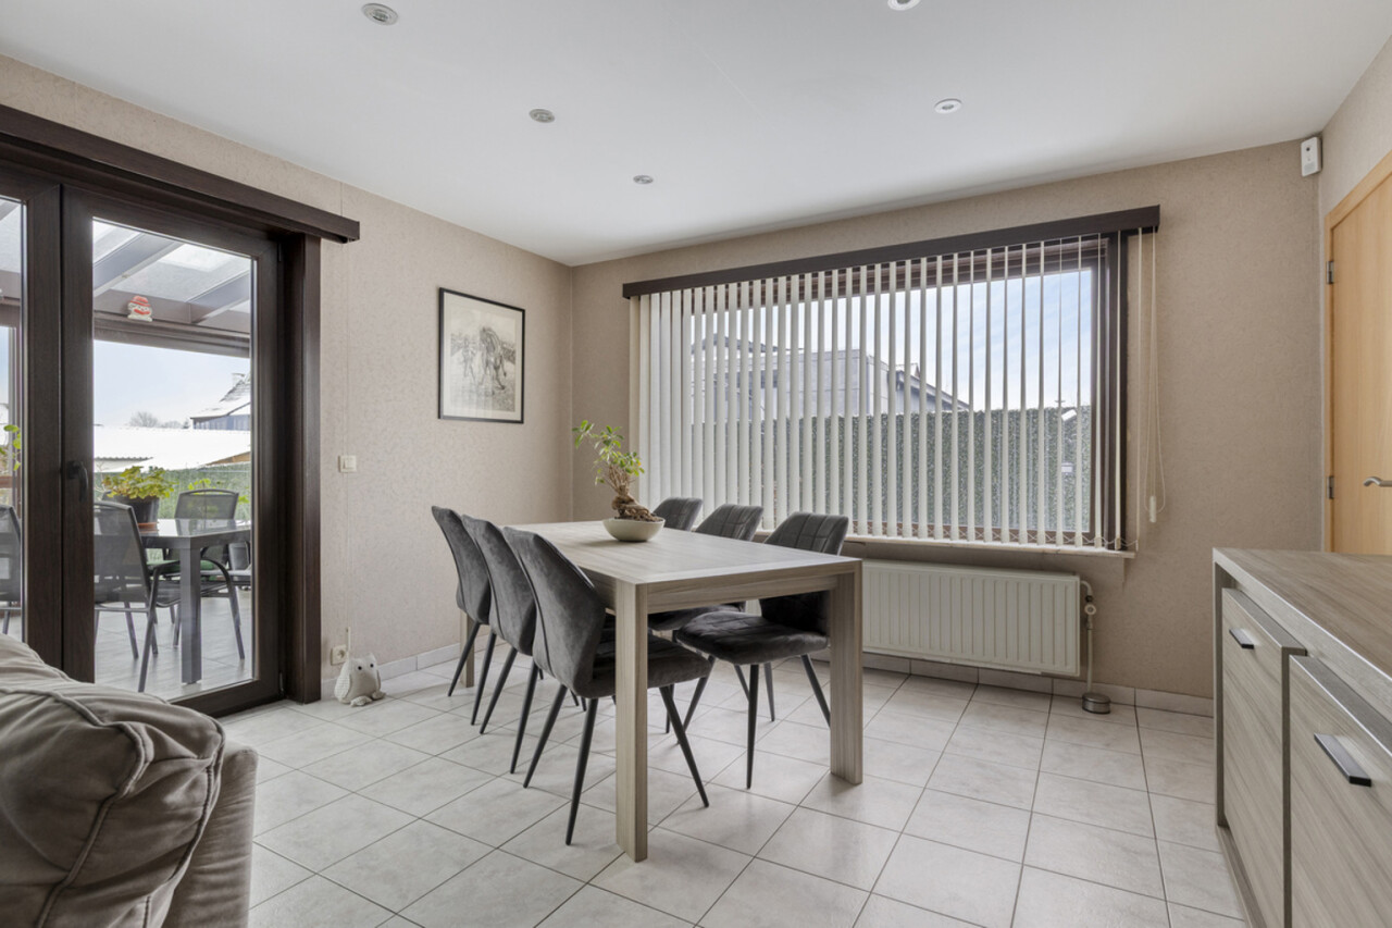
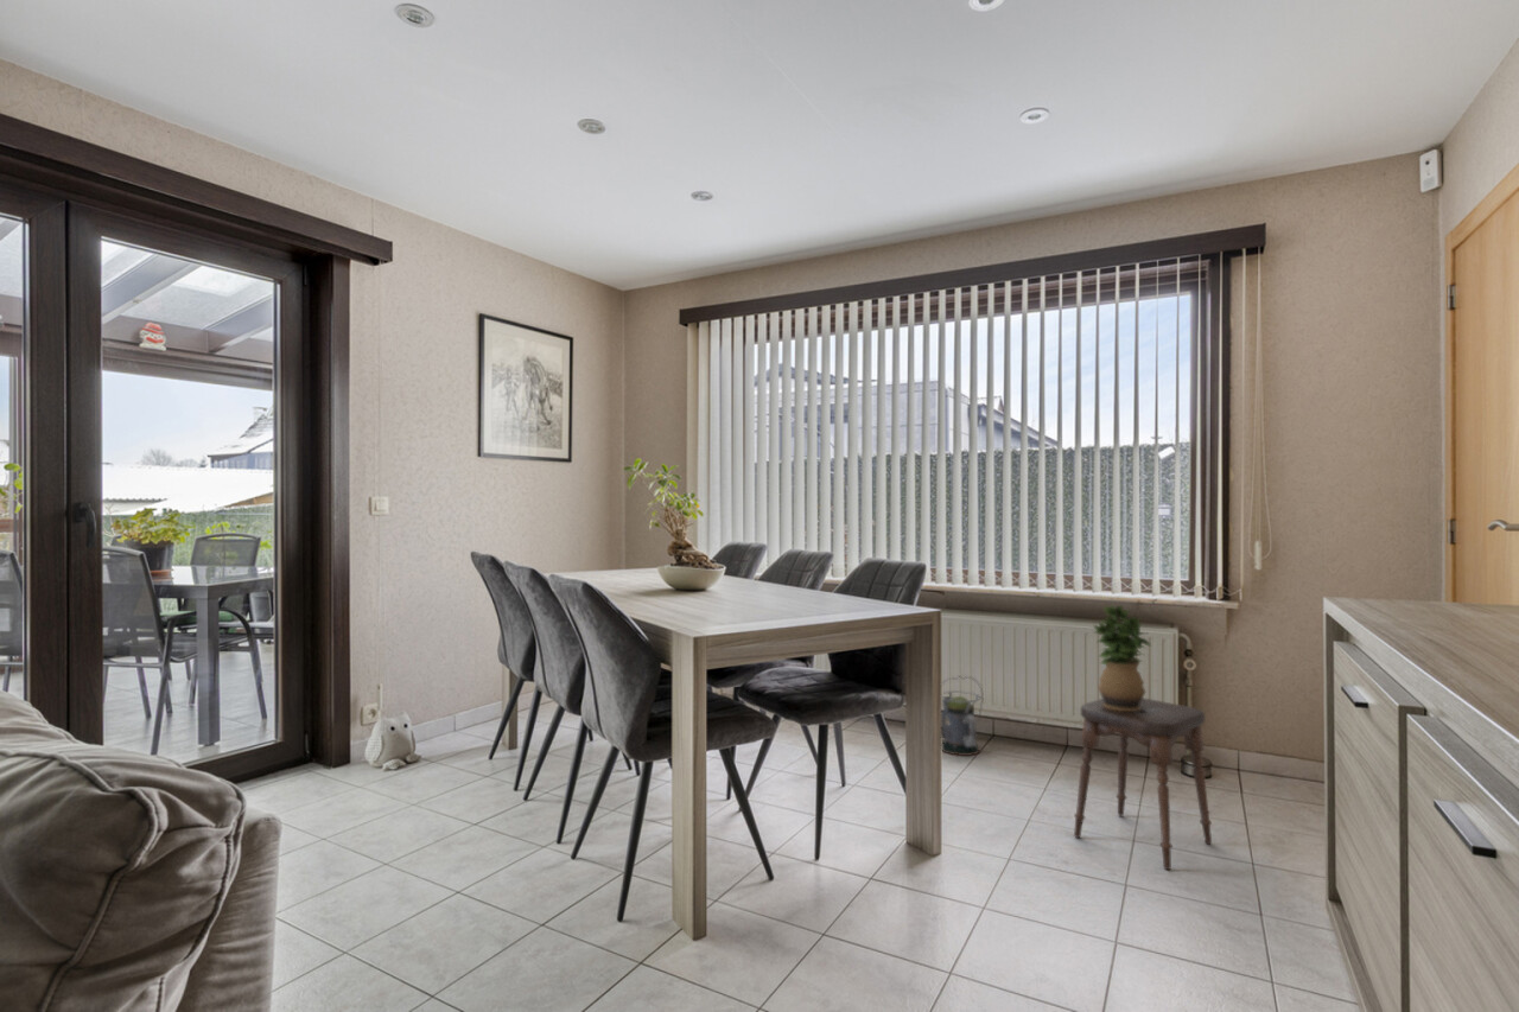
+ lantern [941,674,985,757]
+ potted plant [1092,604,1152,711]
+ stool [1073,696,1213,871]
